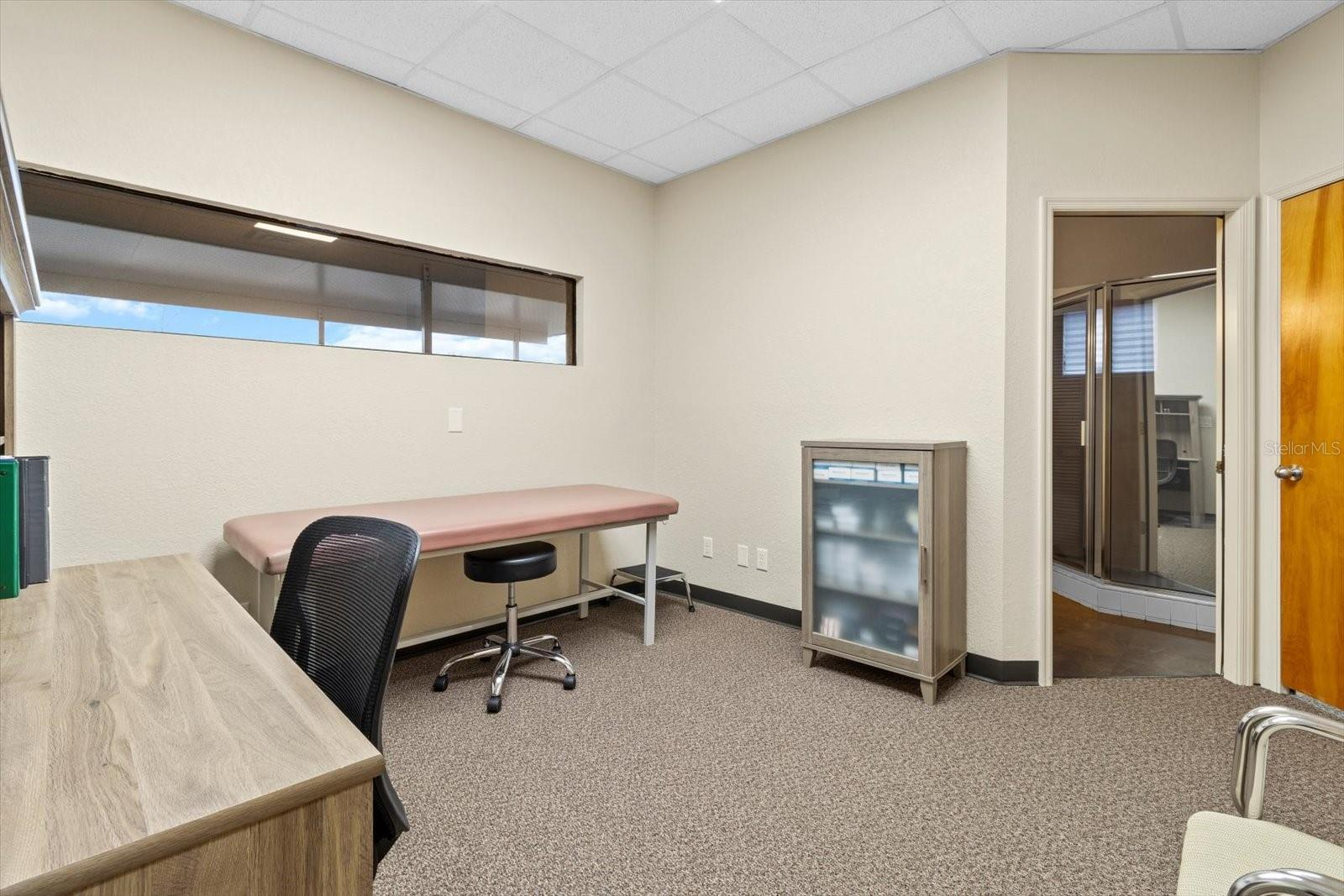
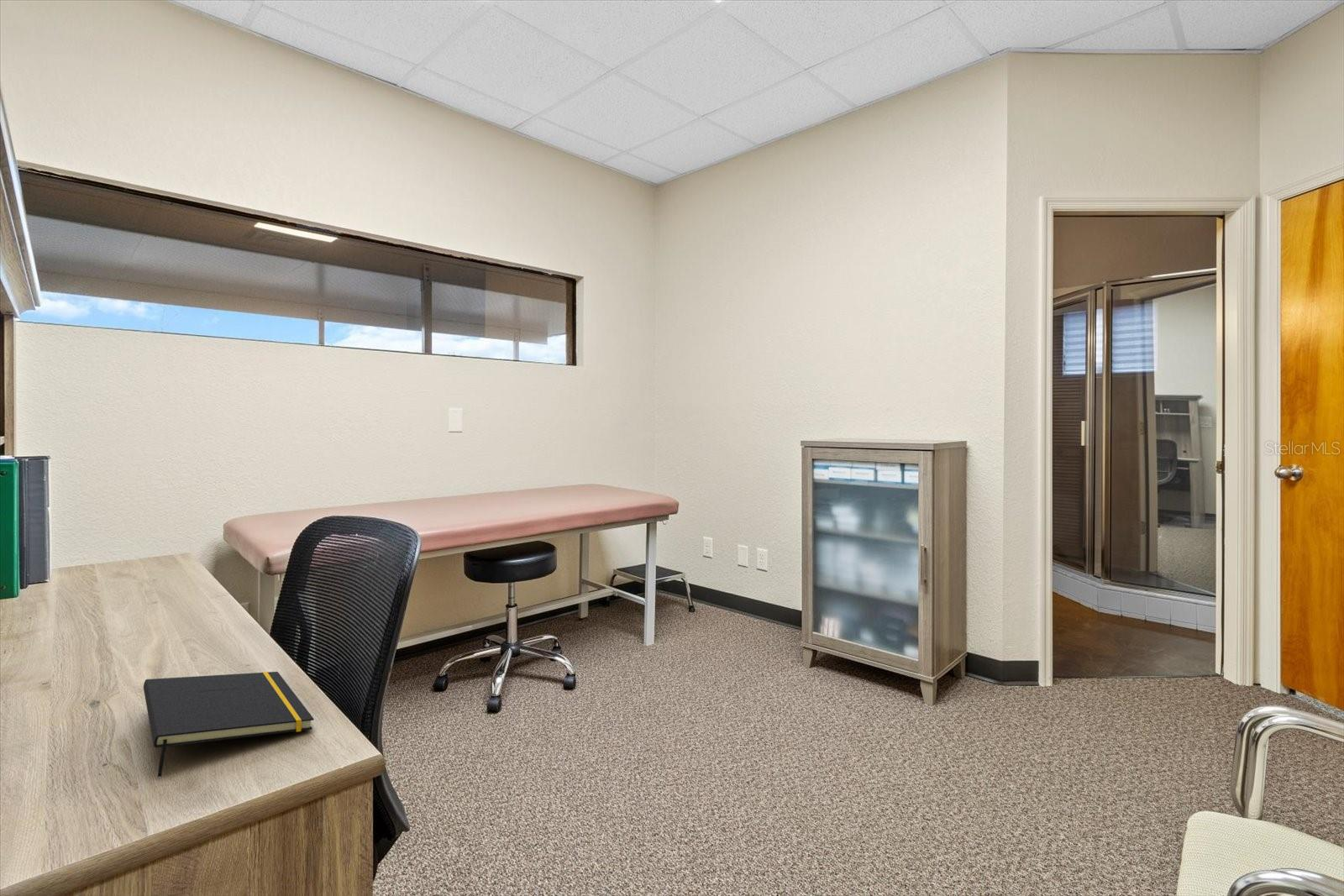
+ notepad [143,671,315,778]
